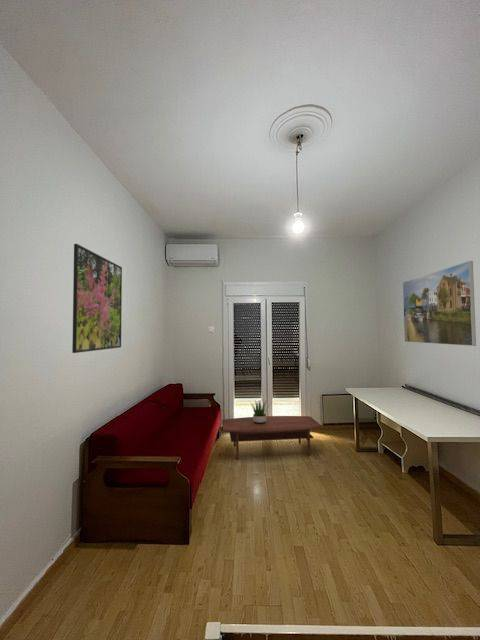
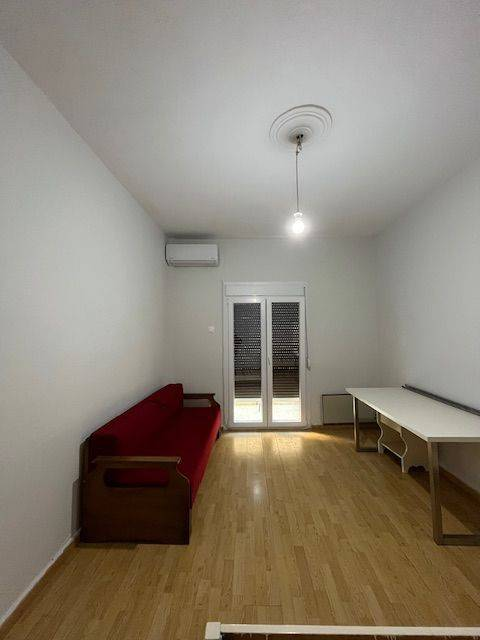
- potted plant [249,398,270,423]
- coffee table [221,415,323,460]
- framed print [71,243,123,354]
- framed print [402,260,477,347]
